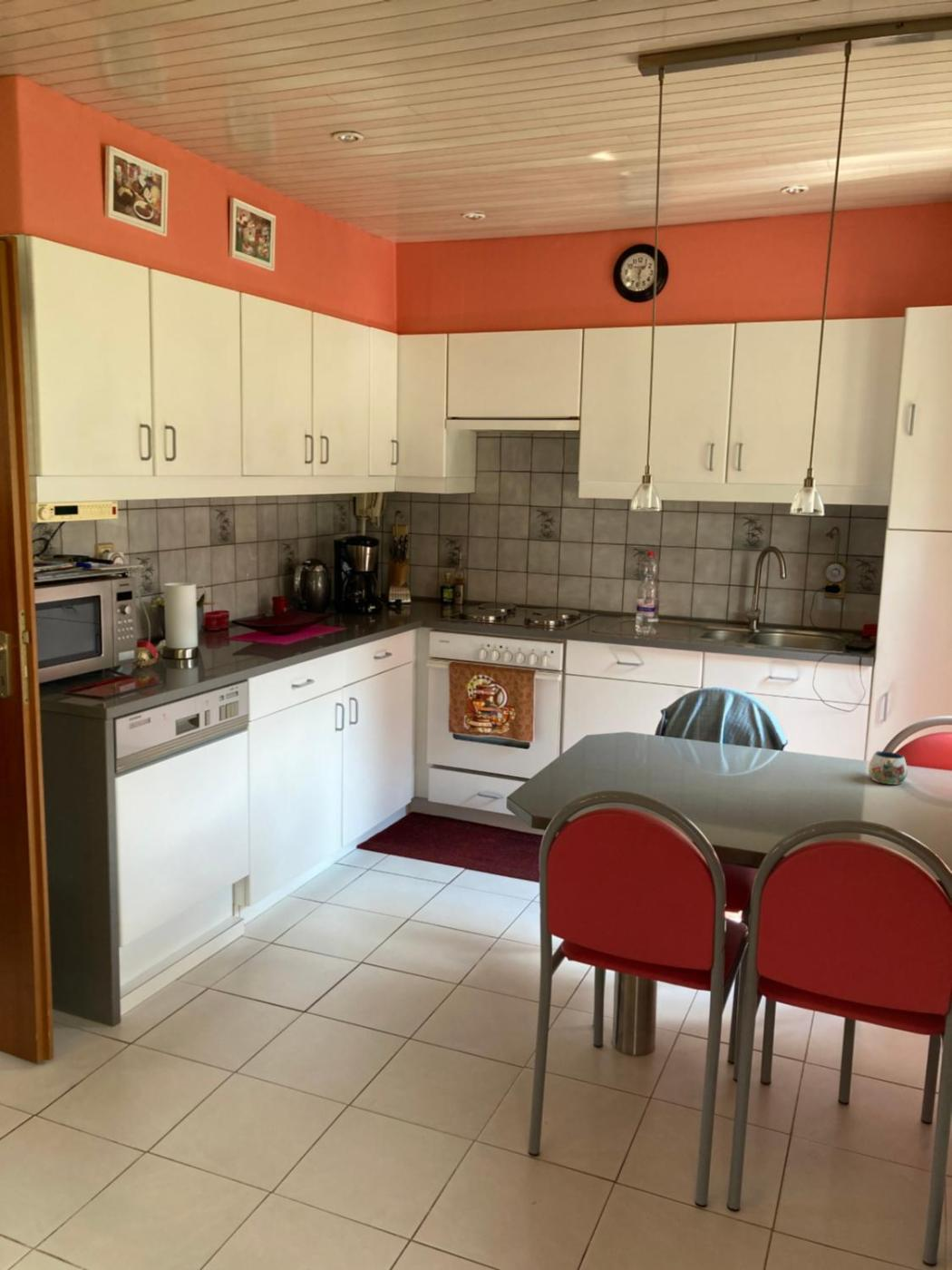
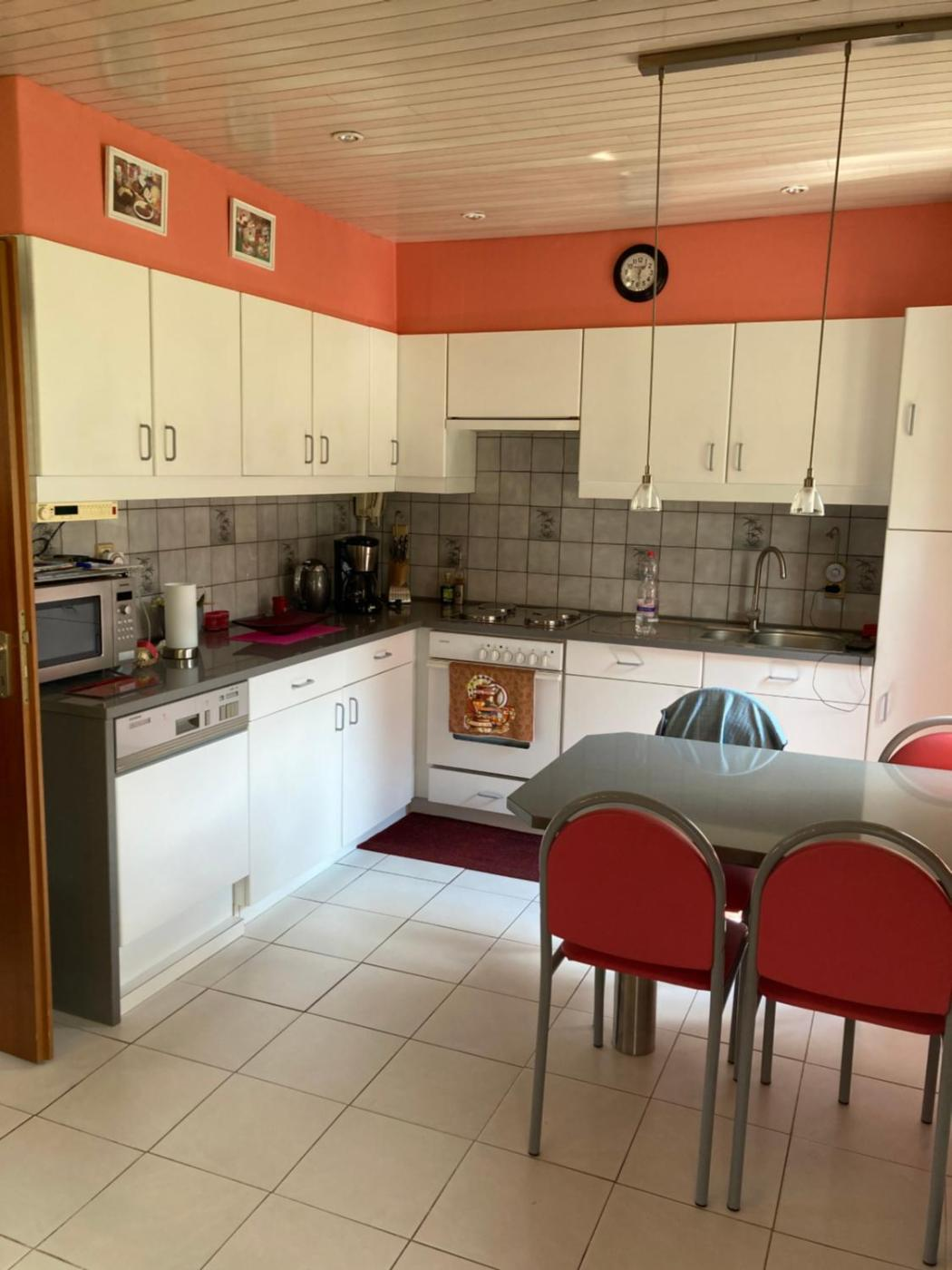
- mug [868,750,908,786]
